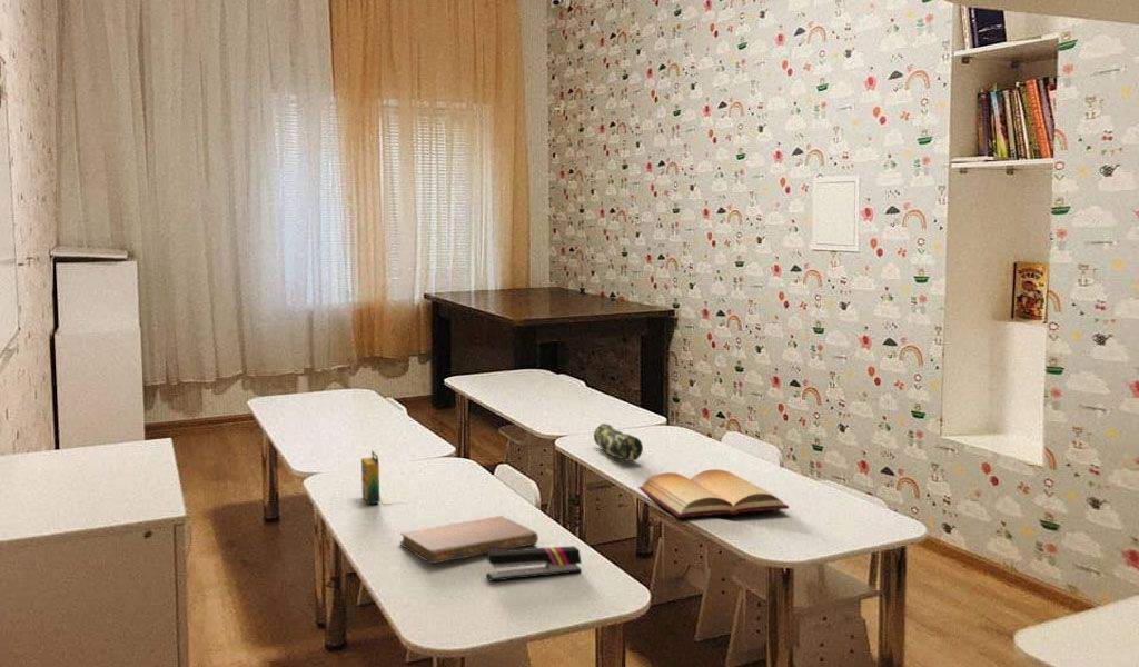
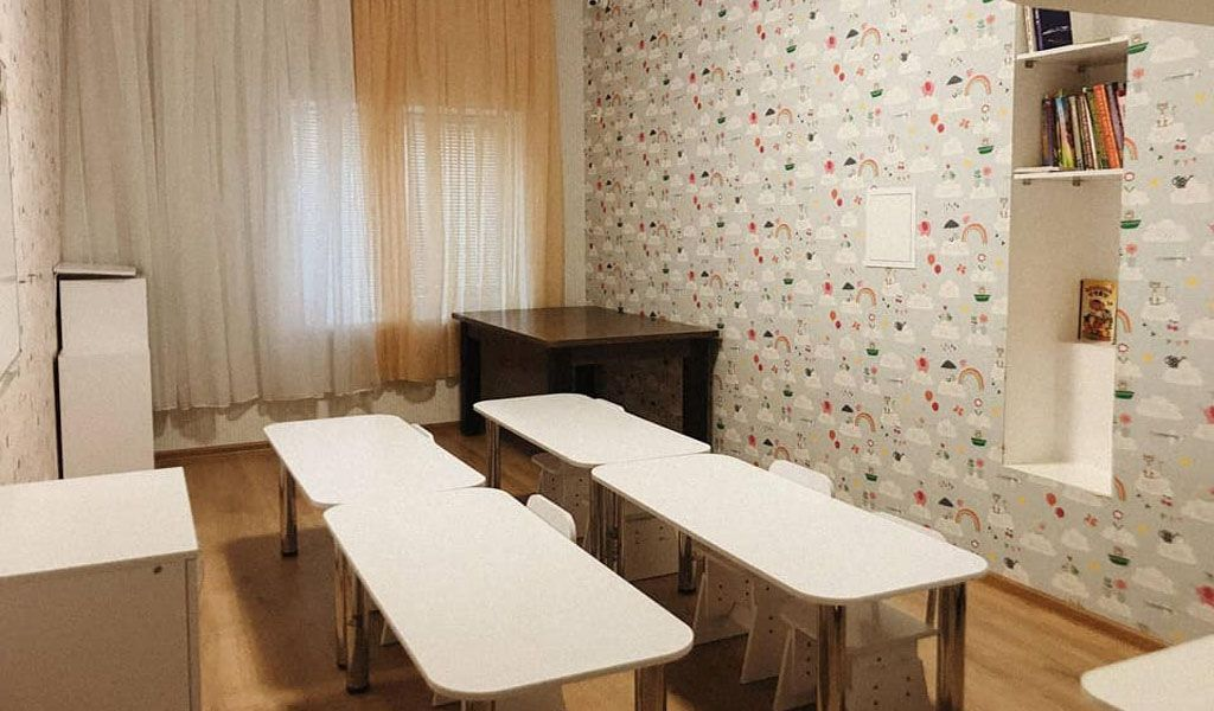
- bible [637,468,790,519]
- stapler [485,545,583,583]
- crayon box [360,449,380,505]
- pencil case [593,422,644,462]
- notebook [399,515,539,565]
